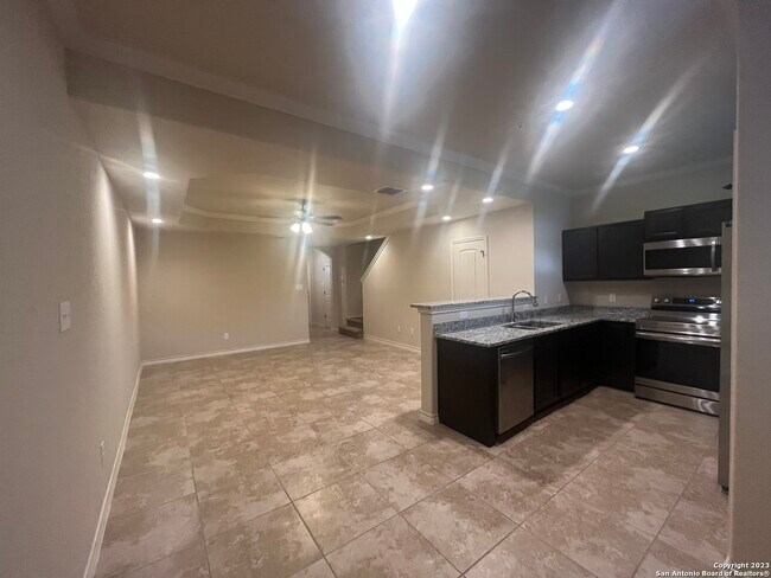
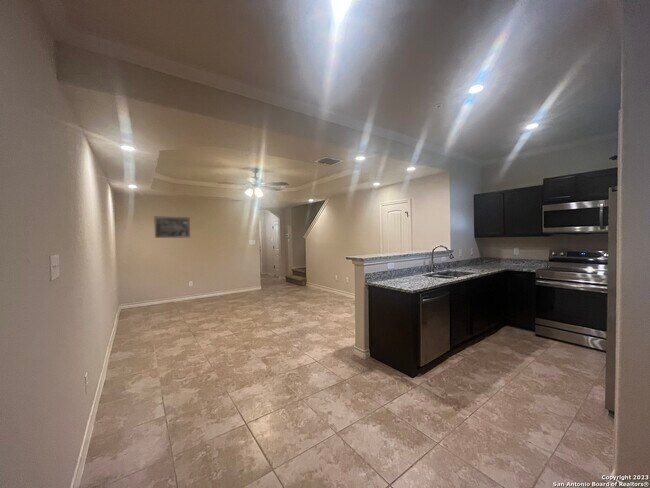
+ wall art [153,216,191,239]
